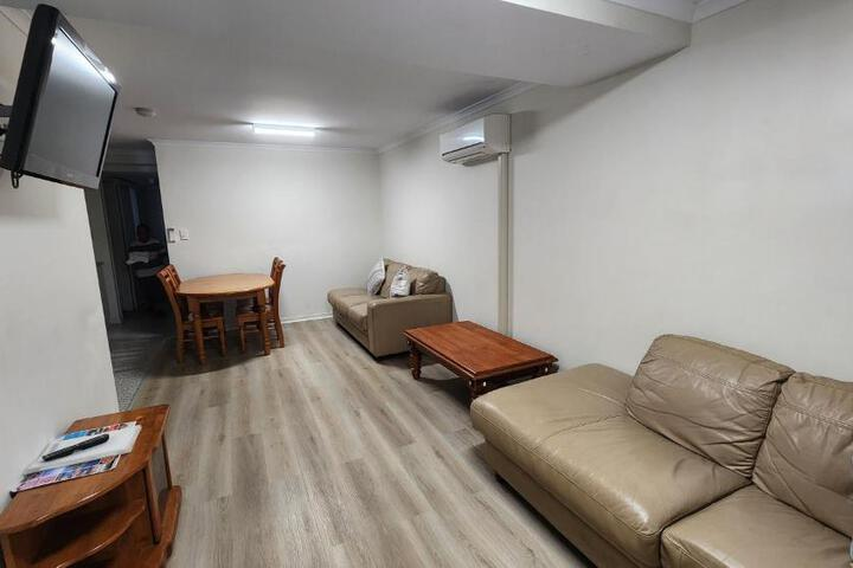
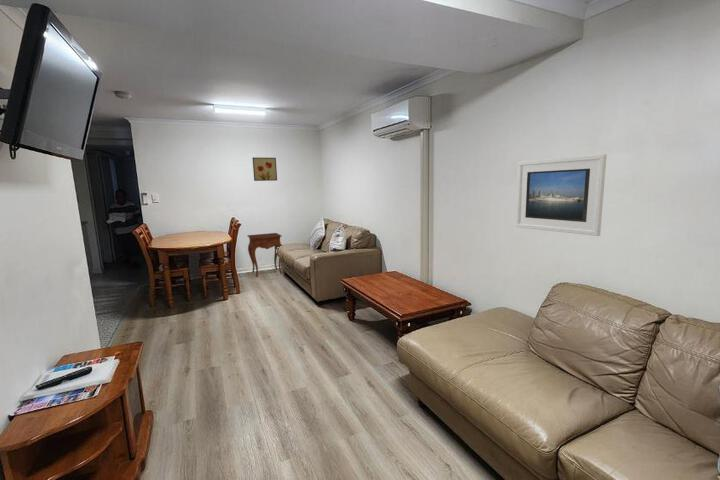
+ wall art [252,156,278,182]
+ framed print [515,153,608,237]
+ side table [246,232,283,278]
